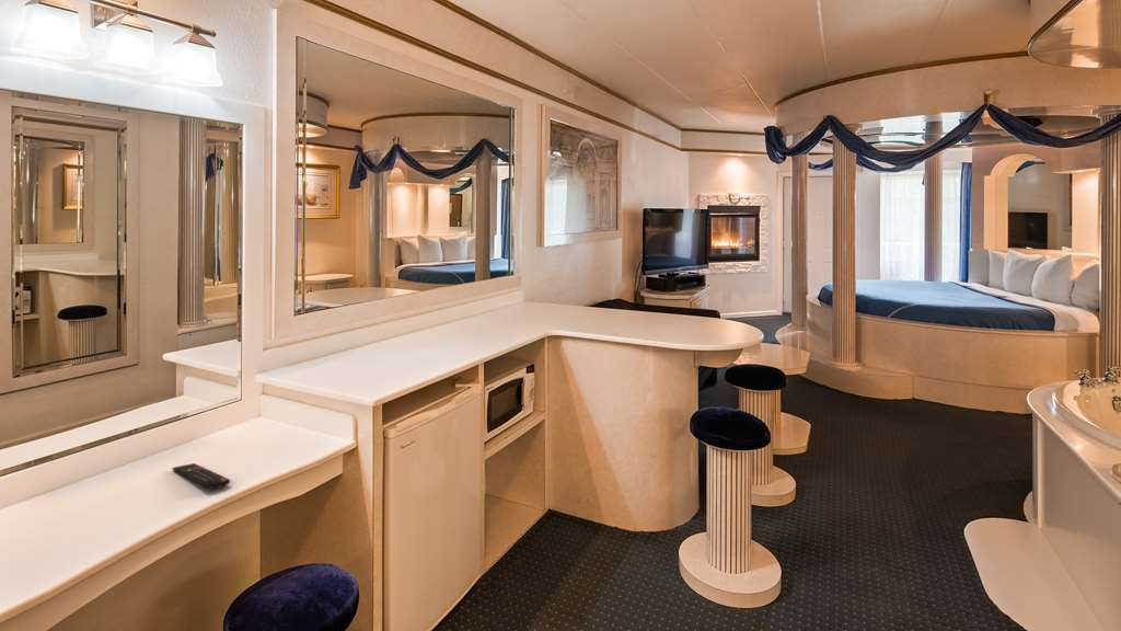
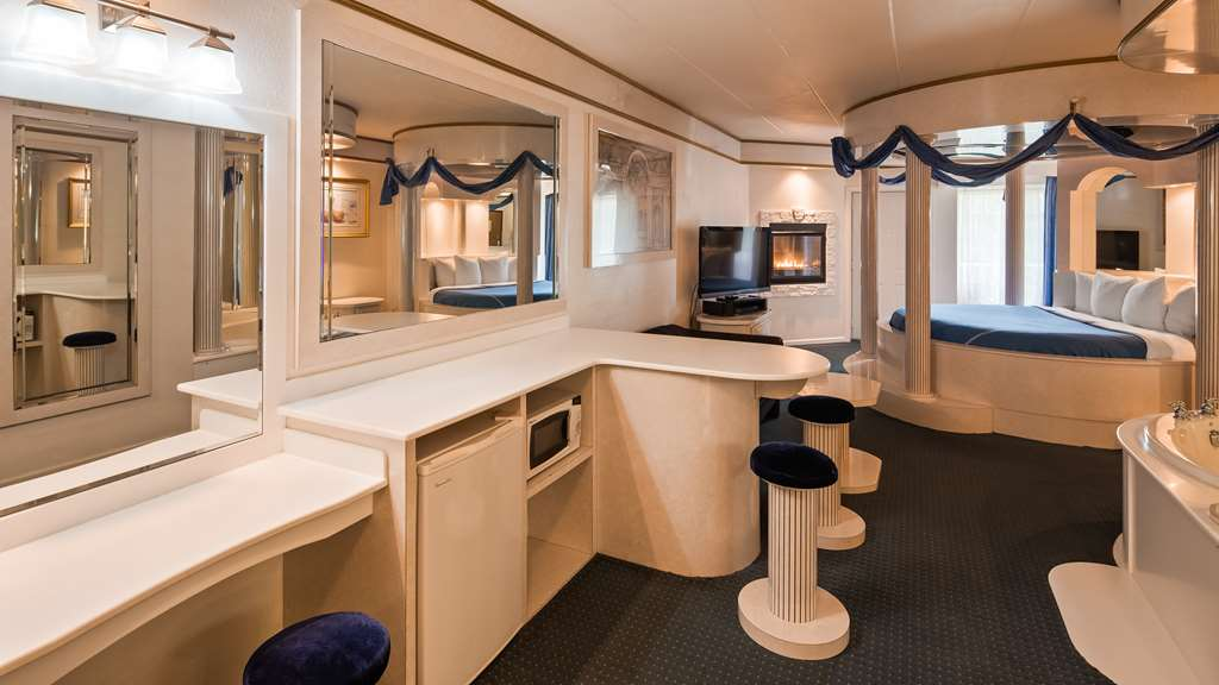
- remote control [172,462,231,490]
